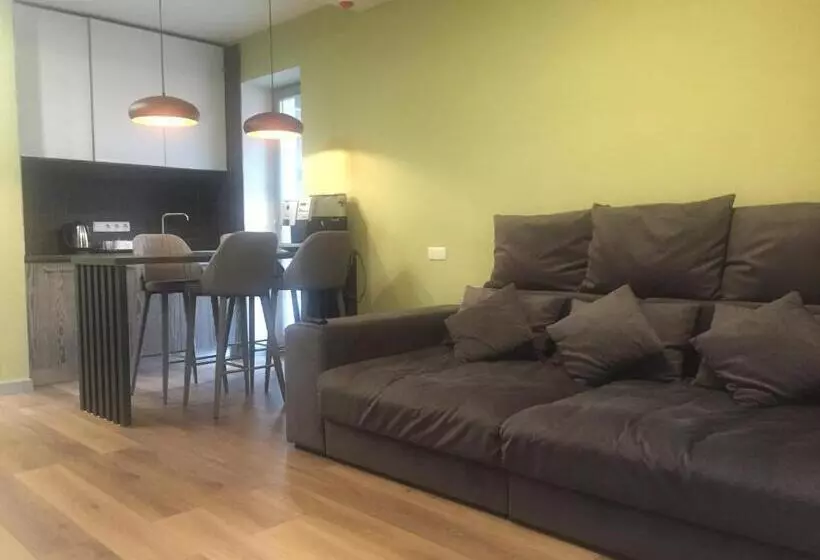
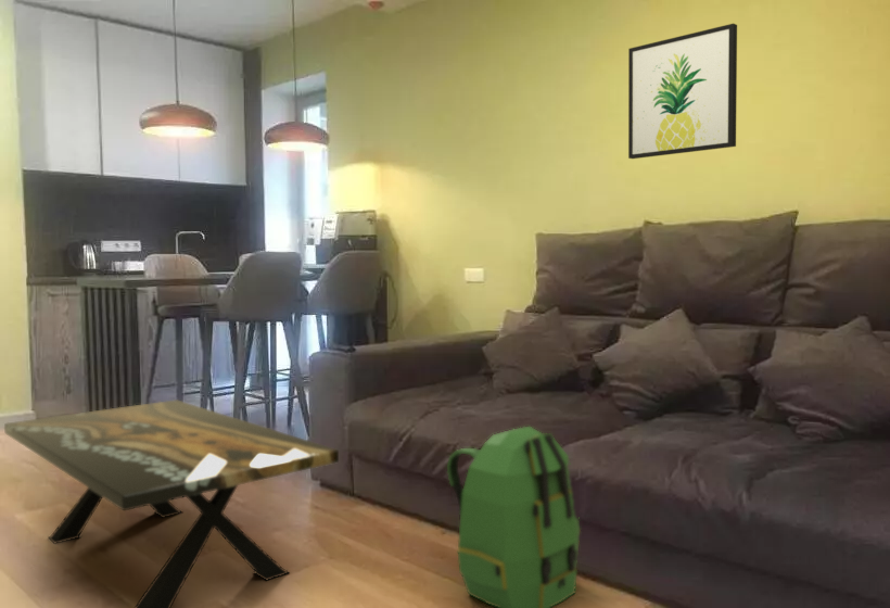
+ coffee table [3,398,340,608]
+ backpack [446,426,581,608]
+ wall art [627,23,738,160]
